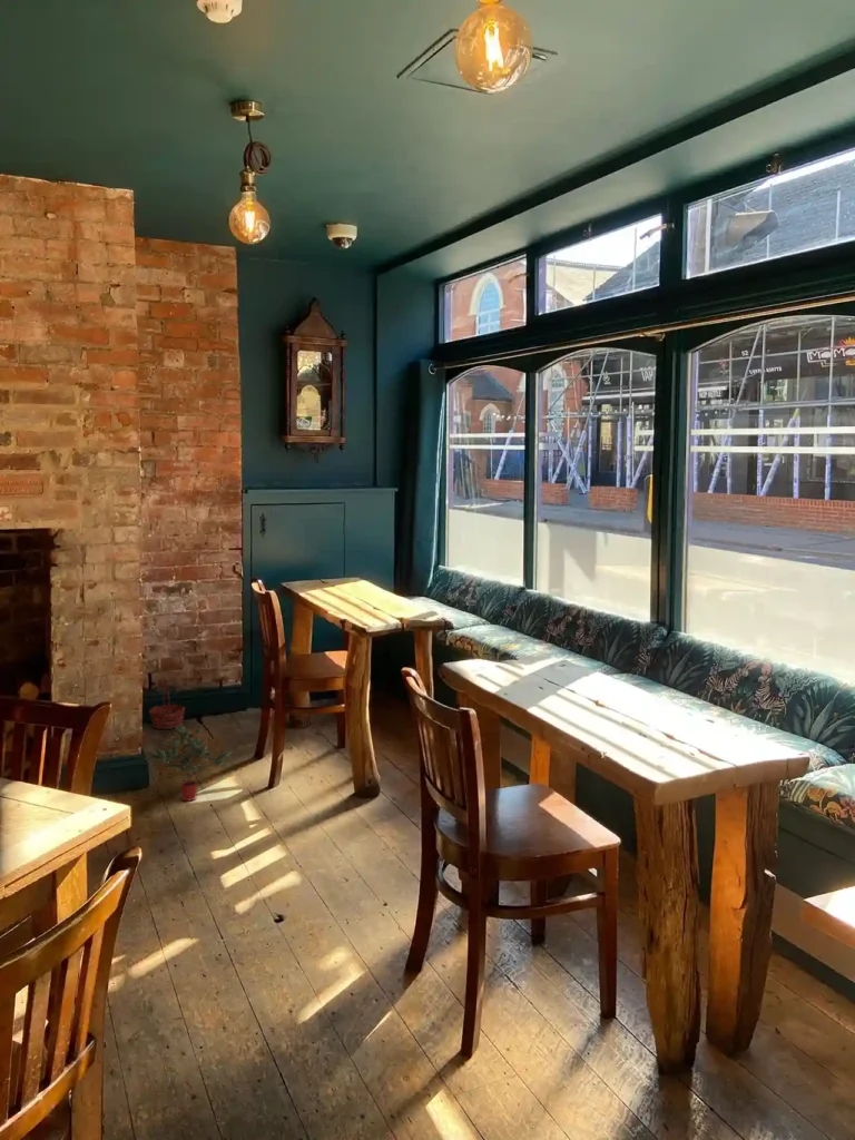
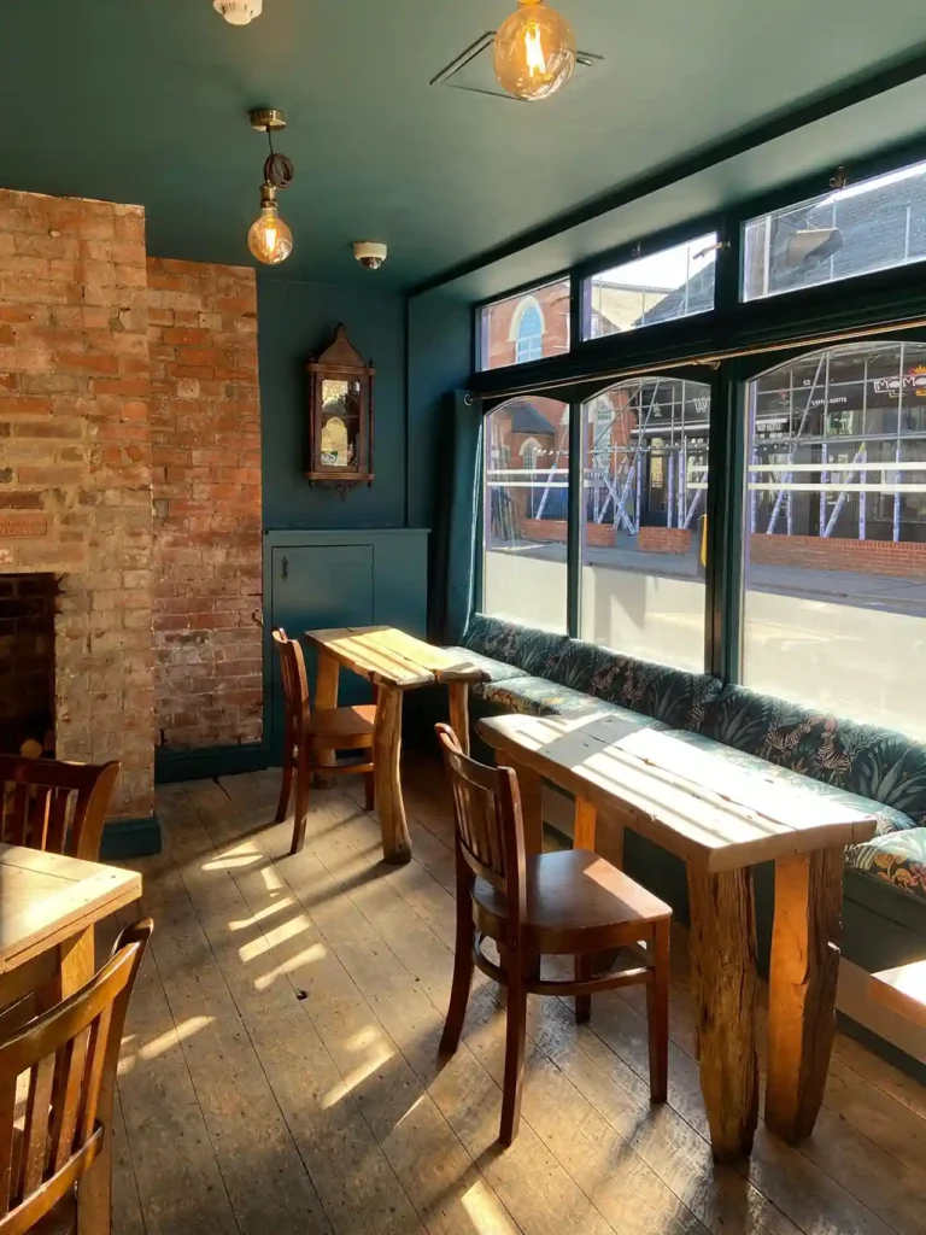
- potted plant [147,725,233,803]
- basket [148,678,186,730]
